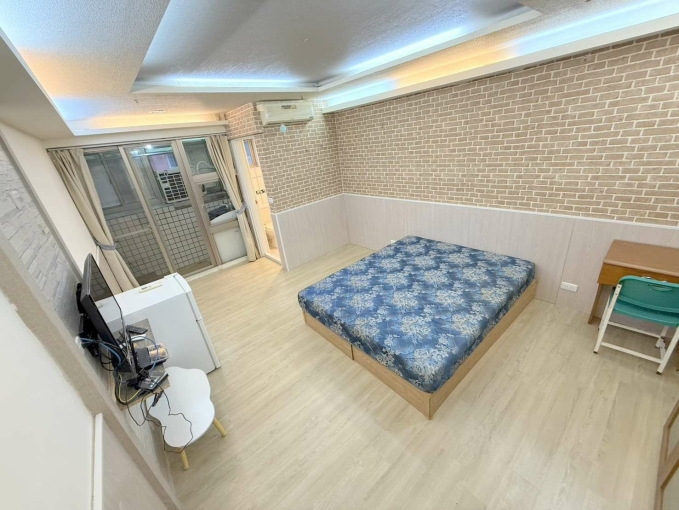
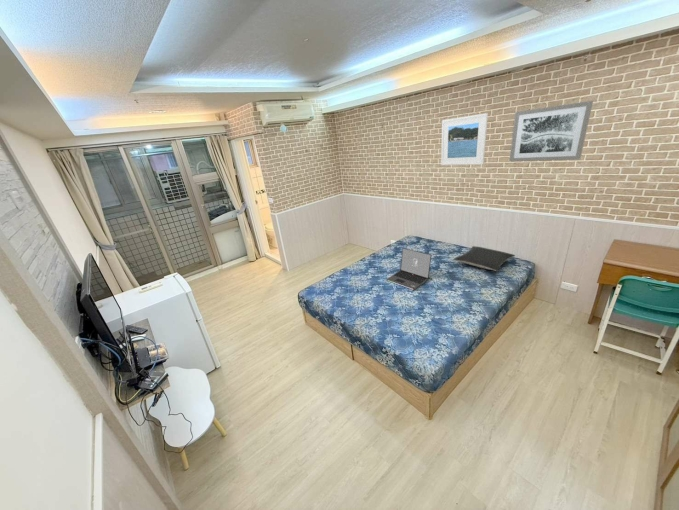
+ laptop [386,247,432,291]
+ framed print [440,112,489,166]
+ wall art [508,100,594,162]
+ pillow [452,245,516,272]
